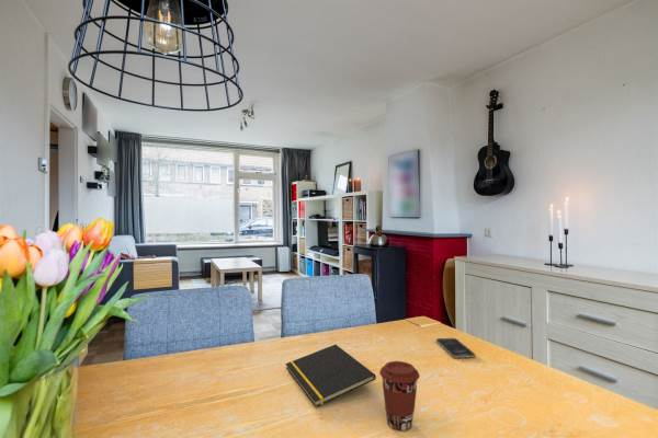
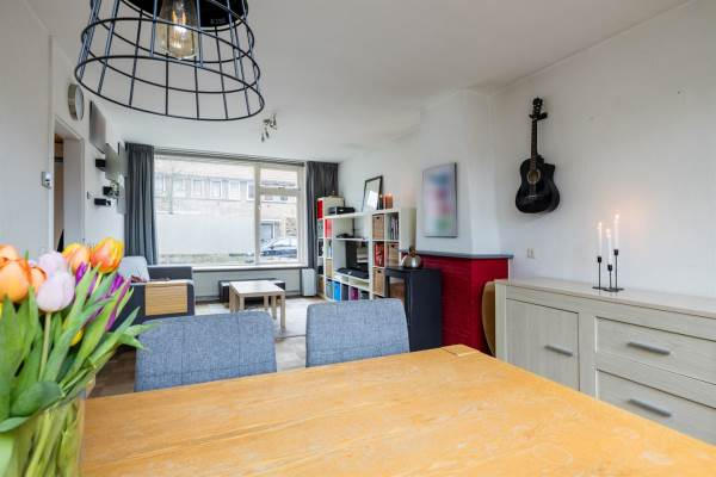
- coffee cup [378,360,421,431]
- smartphone [435,337,476,359]
- notepad [284,344,377,407]
